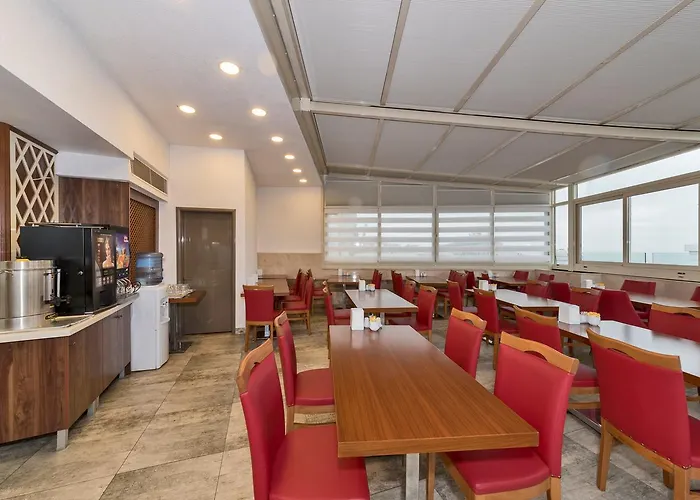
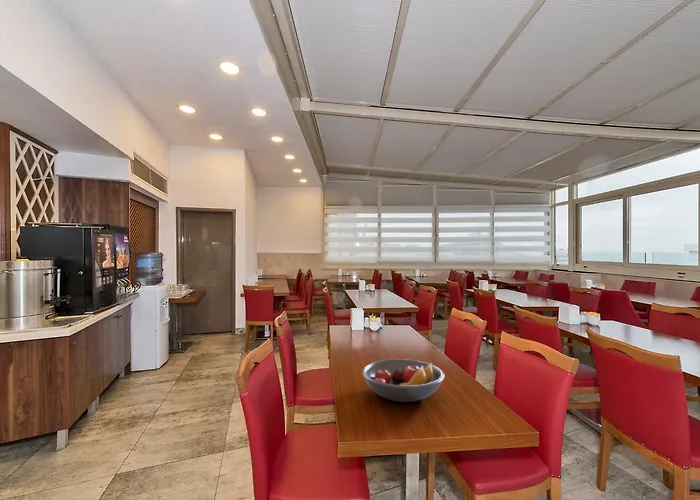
+ fruit bowl [361,358,445,403]
